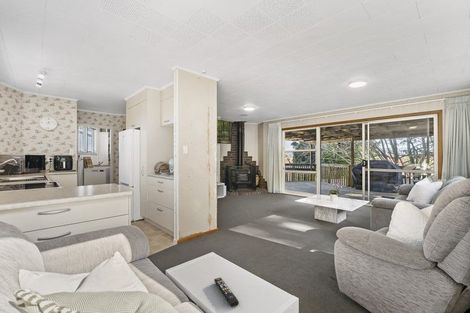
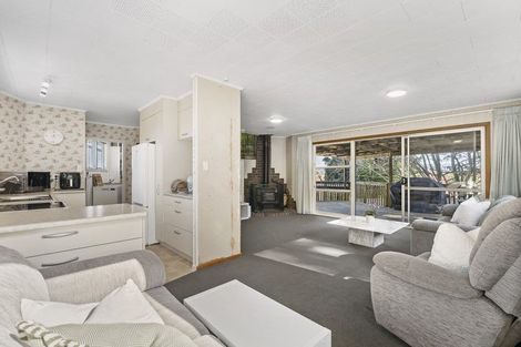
- remote control [213,276,240,308]
